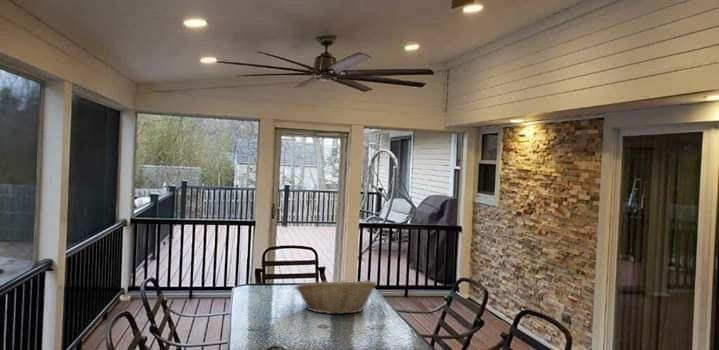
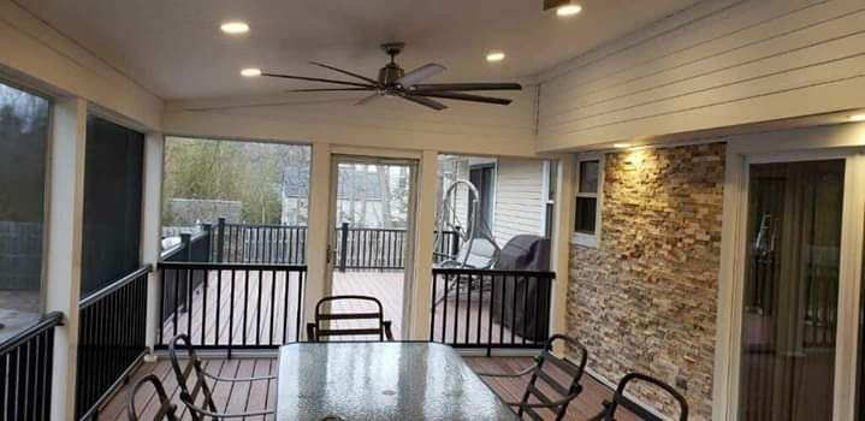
- fruit basket [294,277,378,315]
